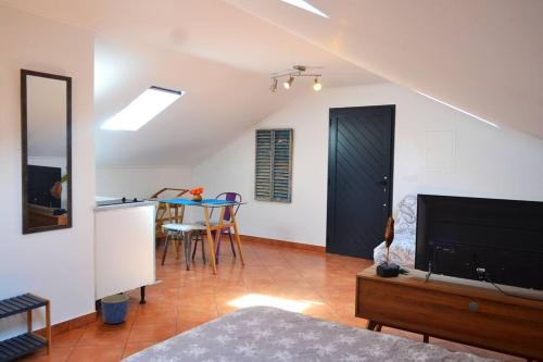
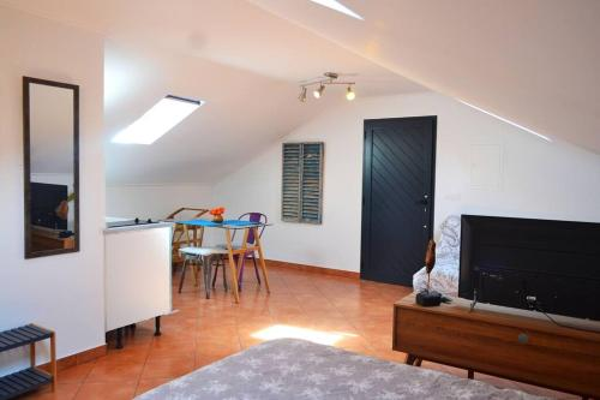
- planter [100,294,129,325]
